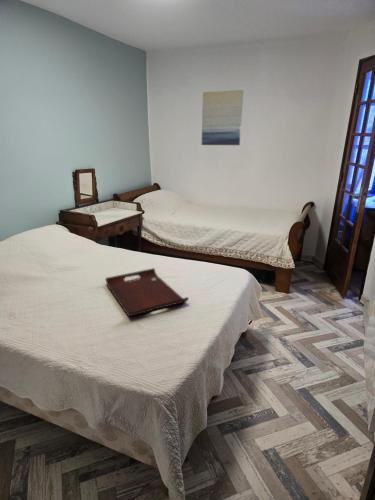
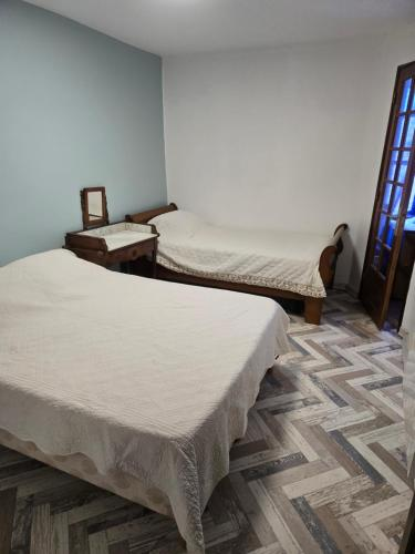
- wall art [201,89,244,146]
- serving tray [104,267,189,318]
